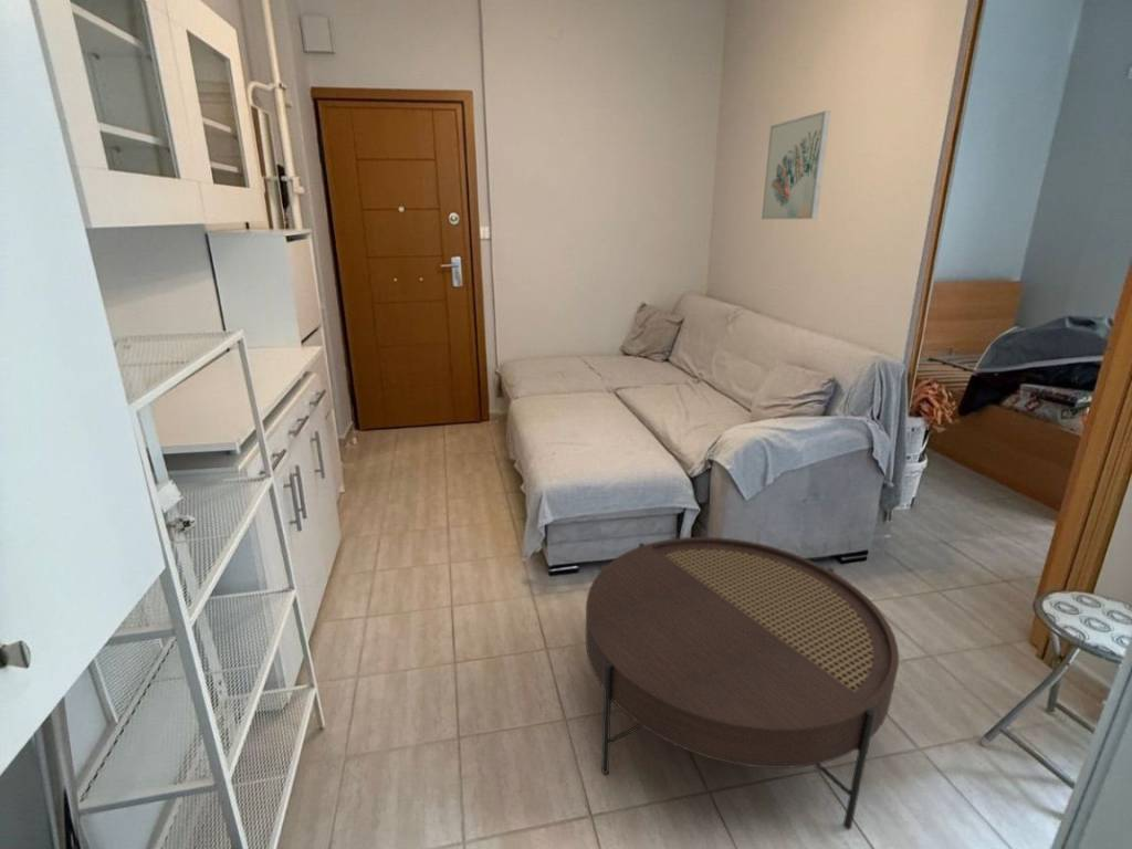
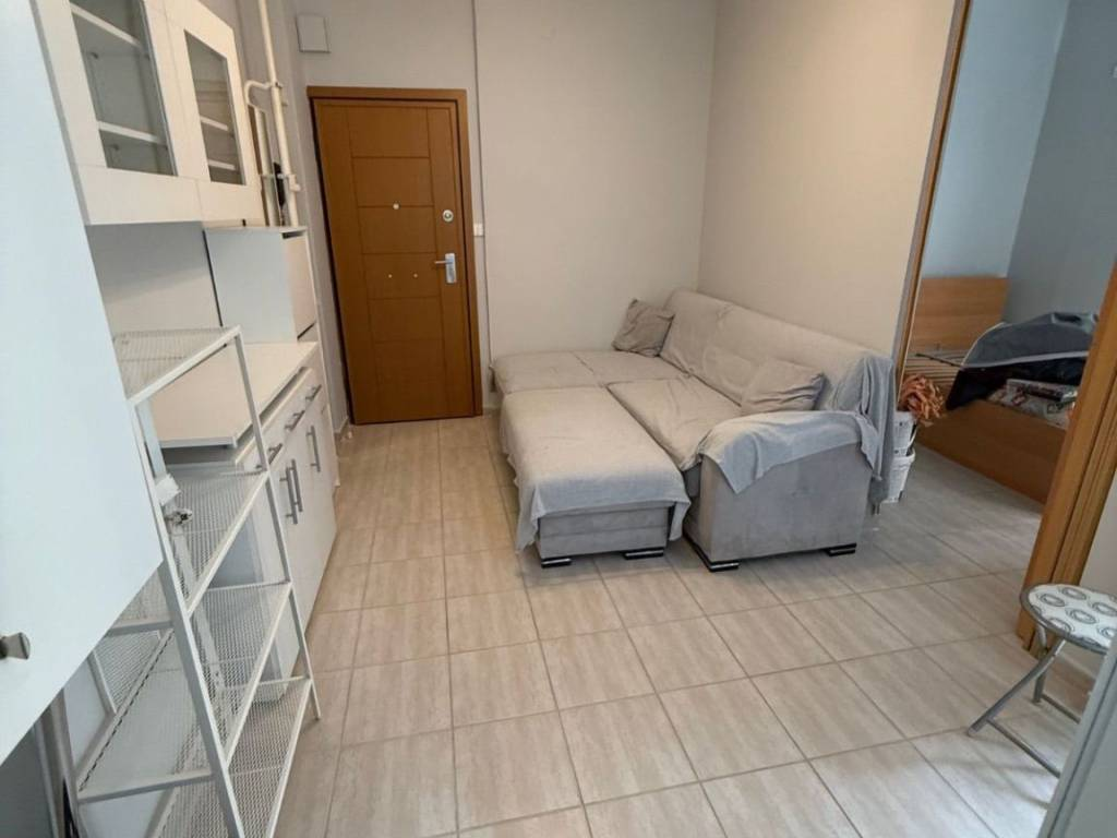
- coffee table [585,536,900,830]
- wall art [761,109,831,220]
